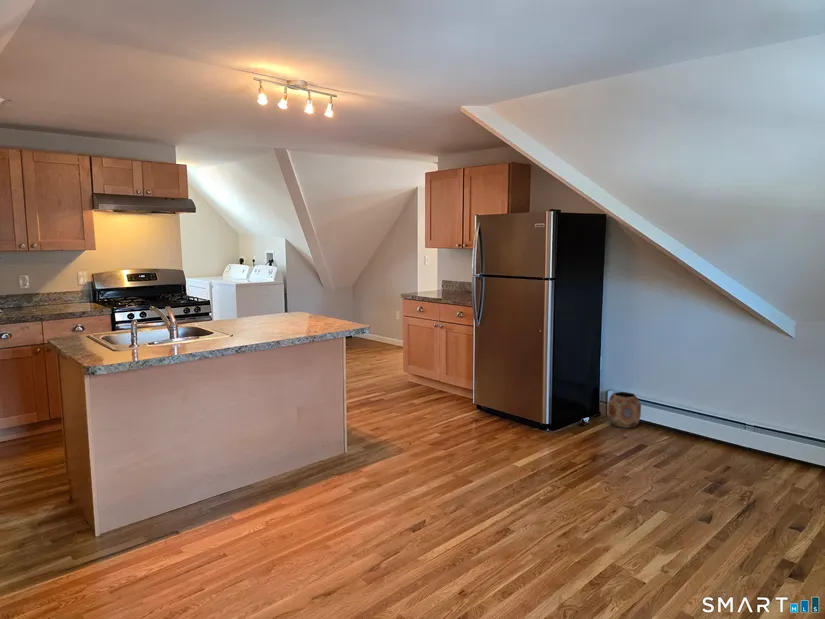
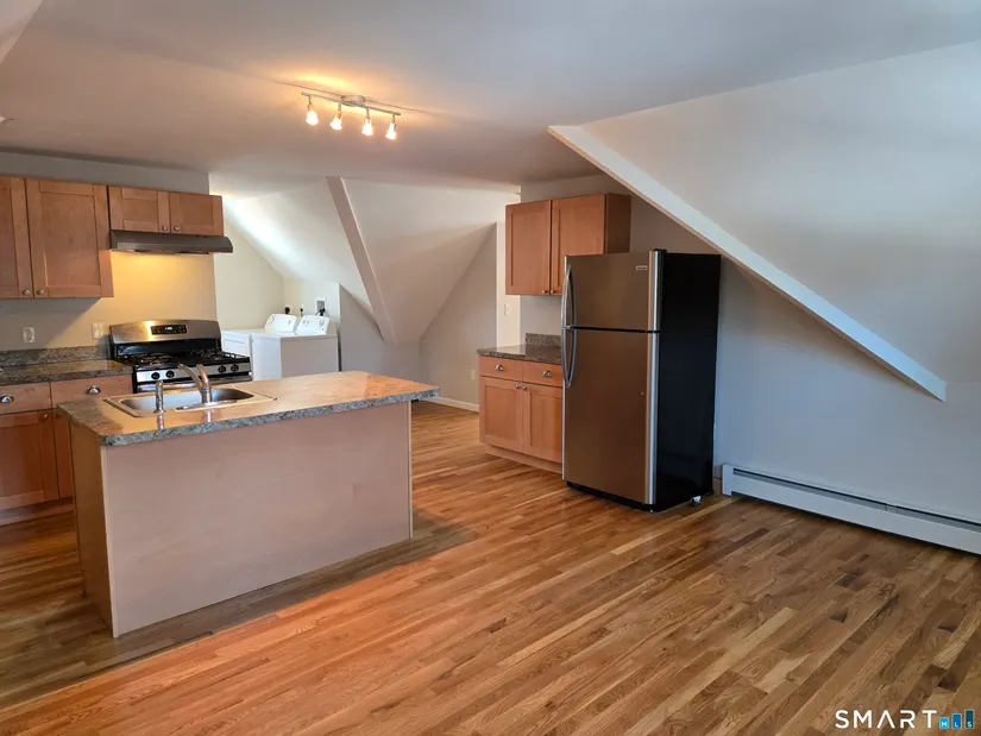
- planter [606,391,642,429]
